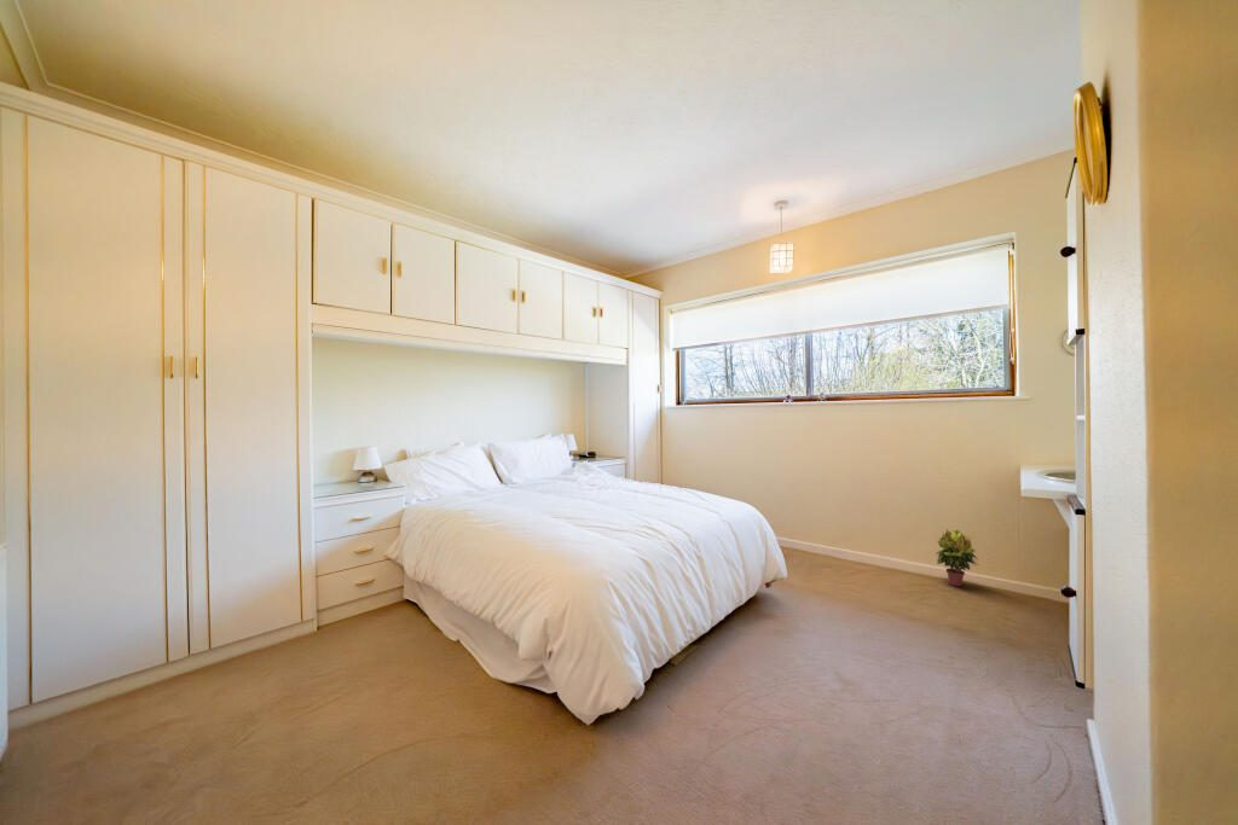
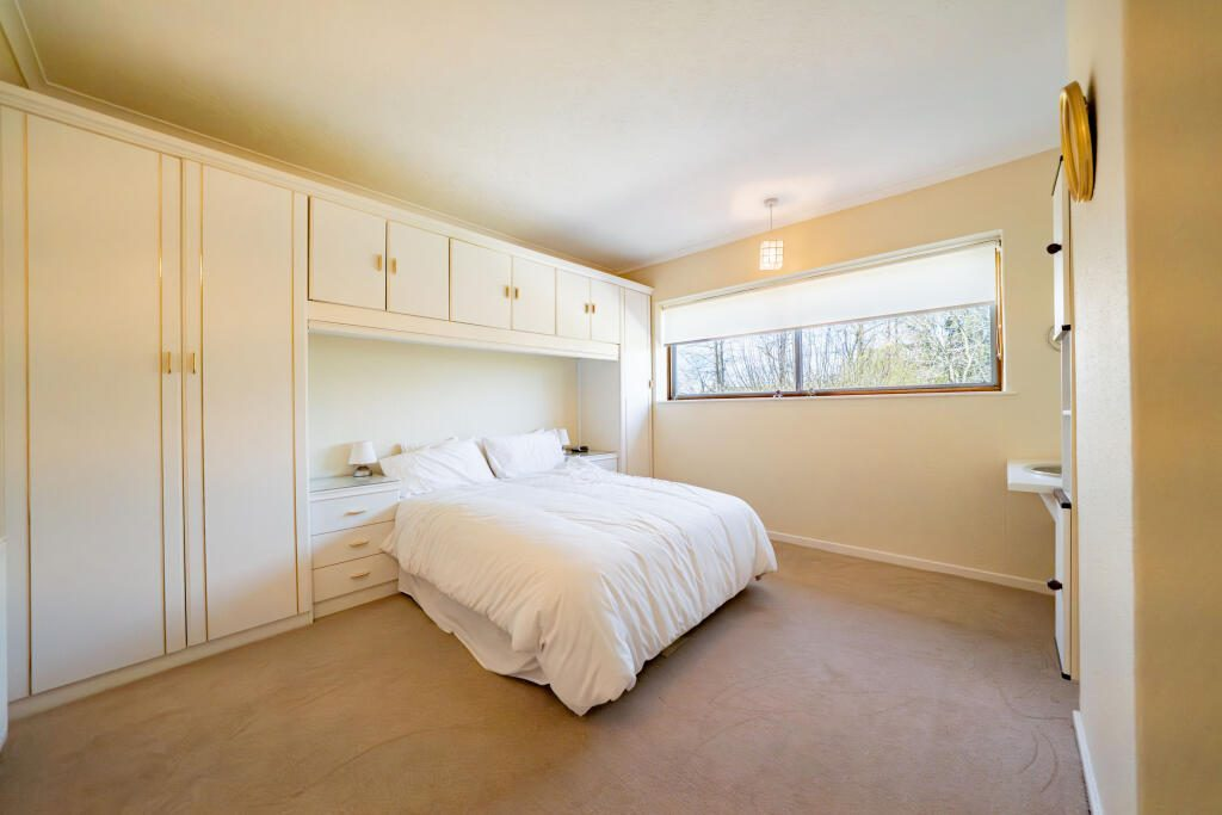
- potted plant [935,529,979,587]
